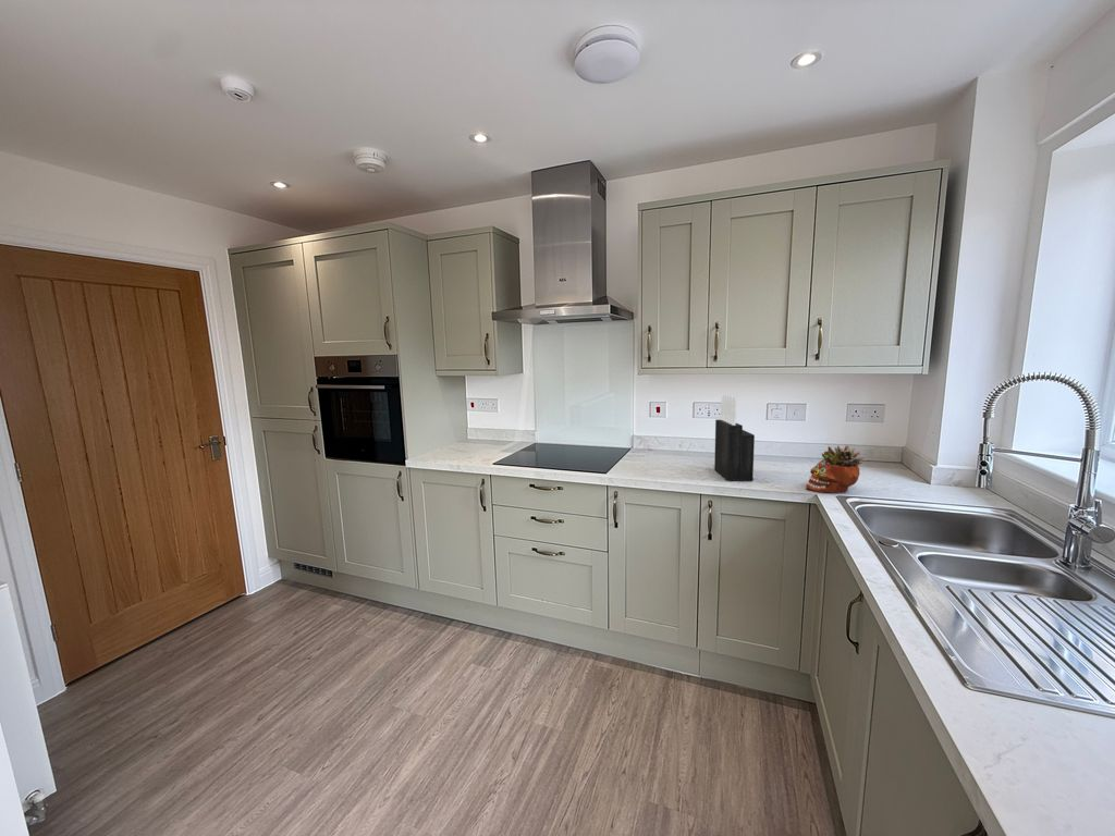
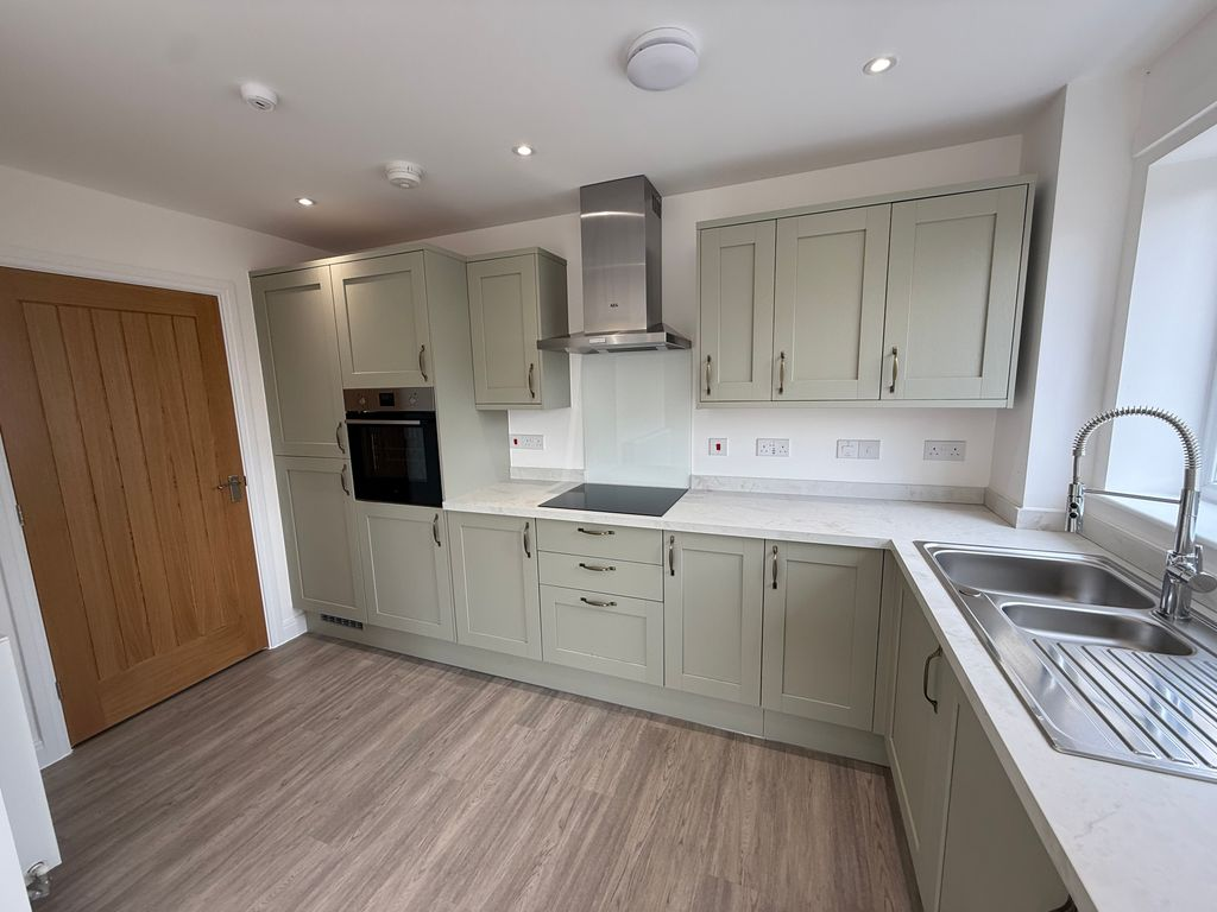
- succulent planter [806,444,866,494]
- knife block [713,393,756,482]
